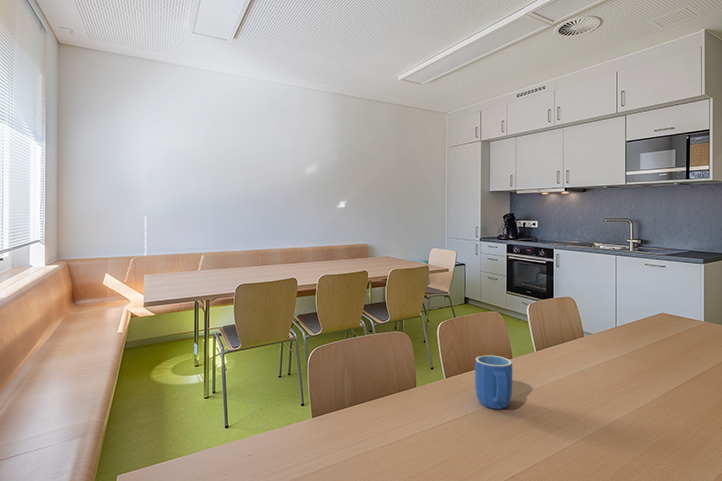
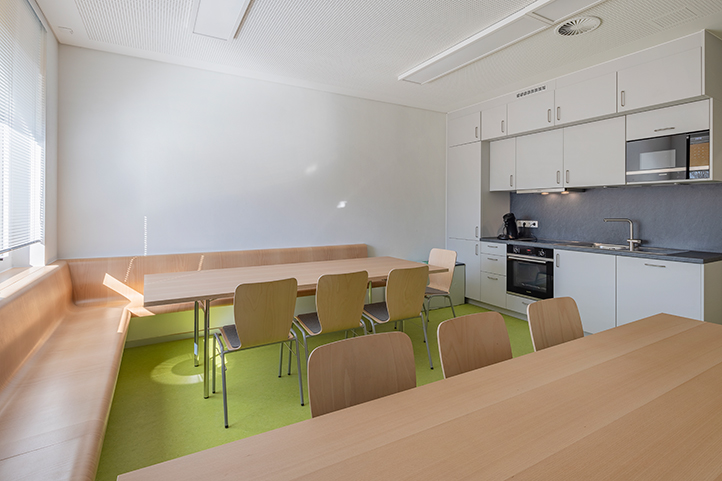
- mug [474,354,513,410]
